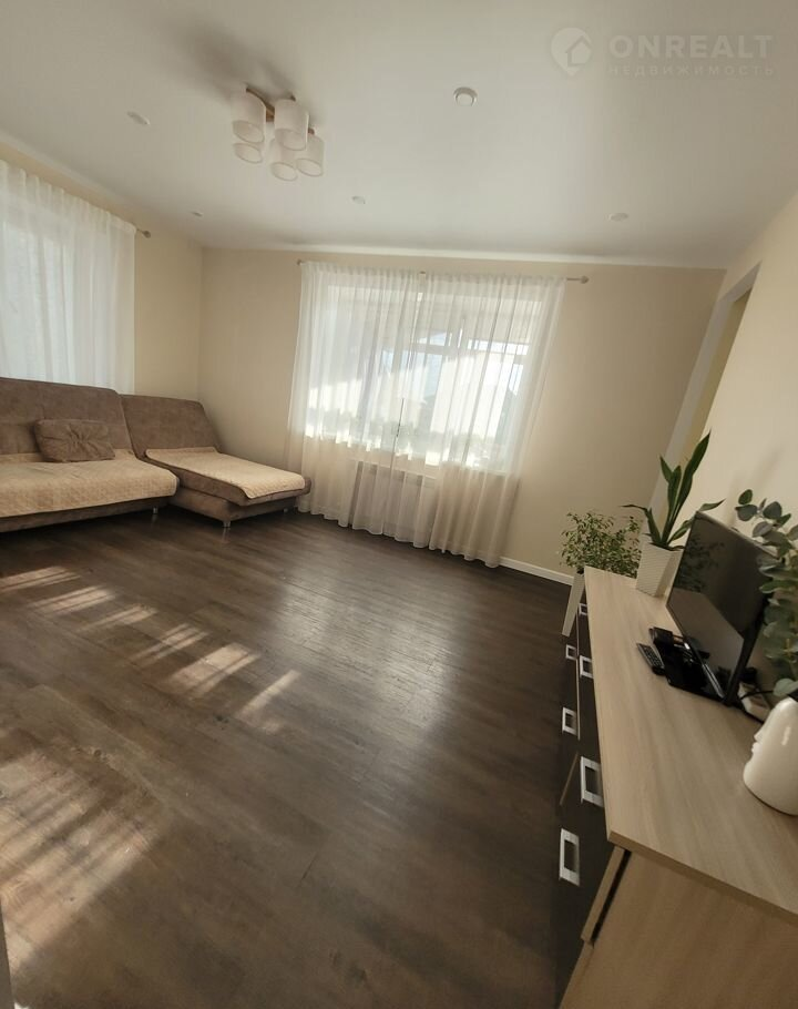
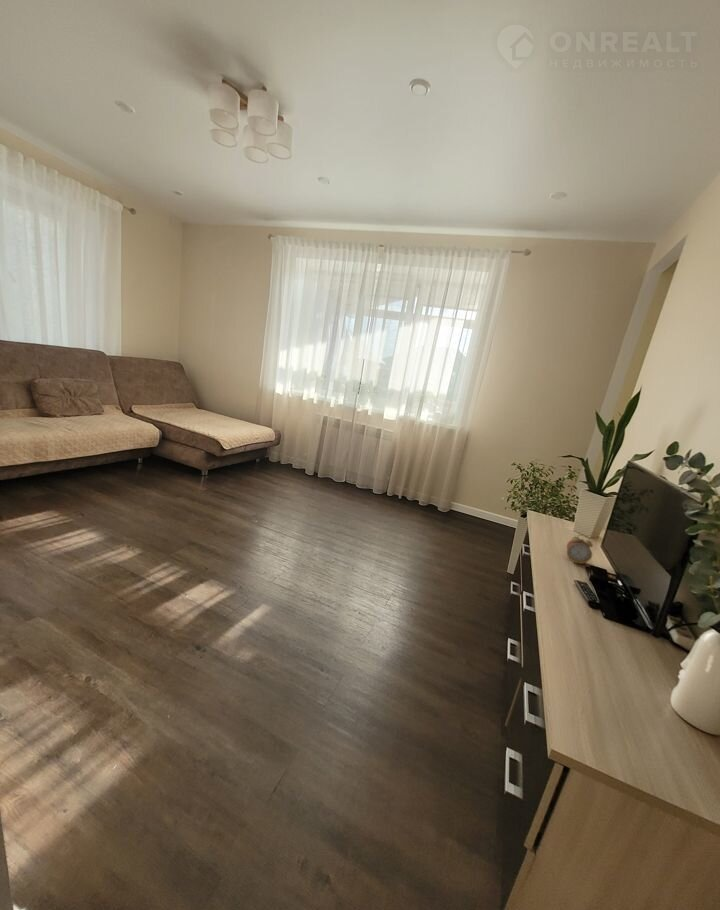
+ alarm clock [566,534,594,564]
